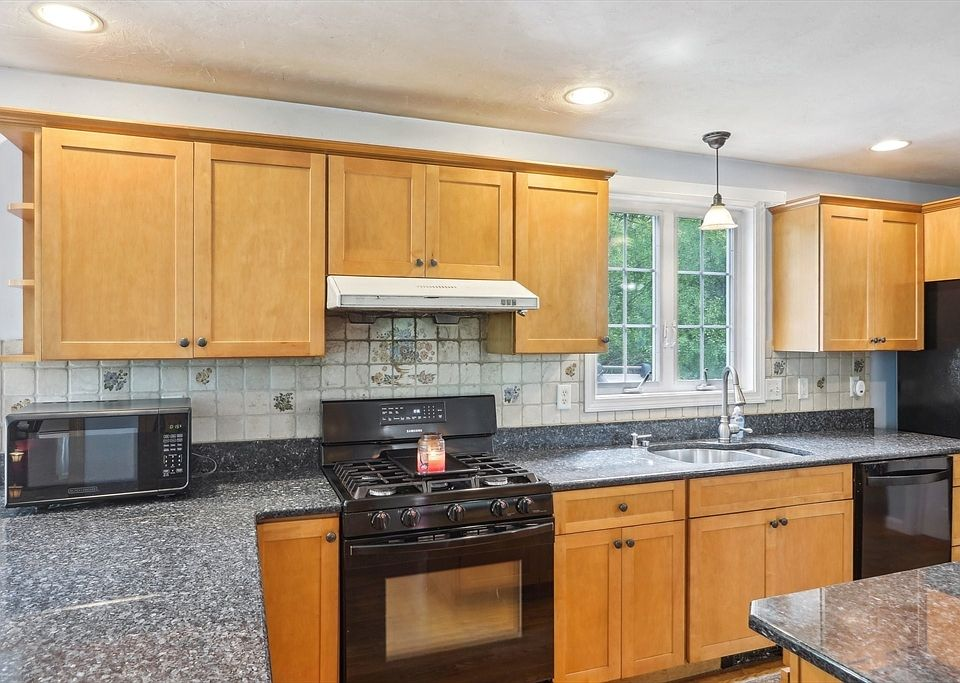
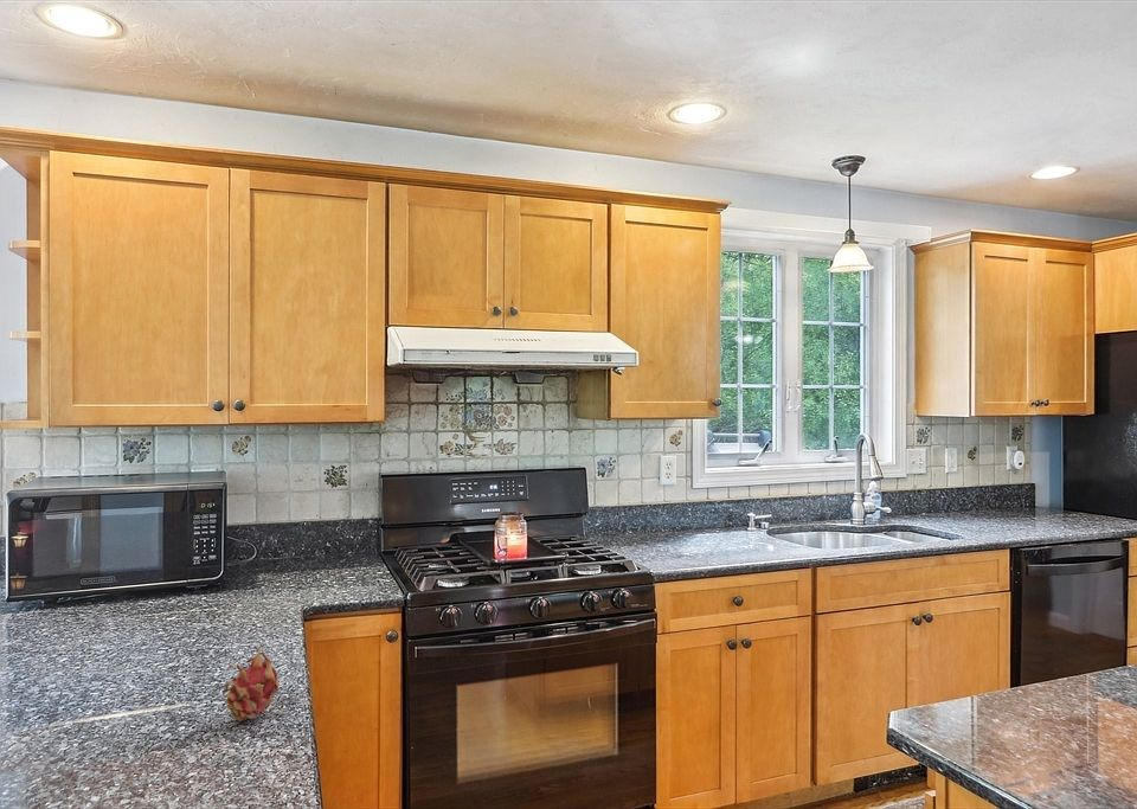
+ fruit [221,646,280,723]
